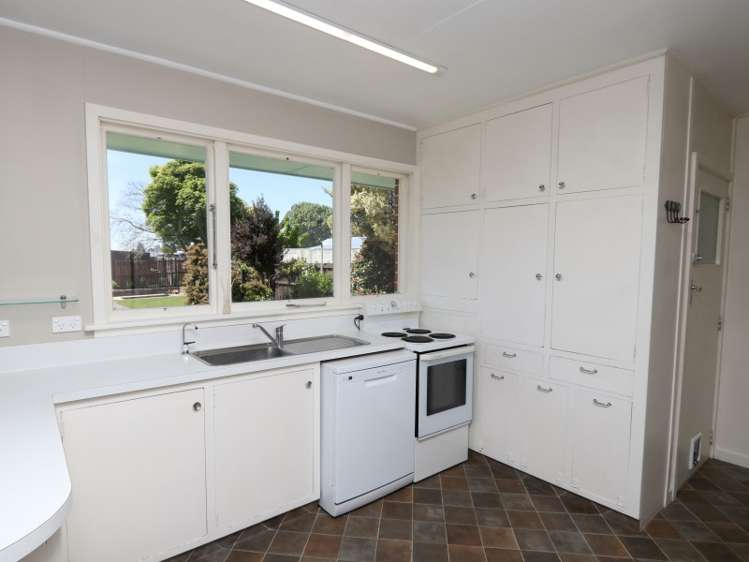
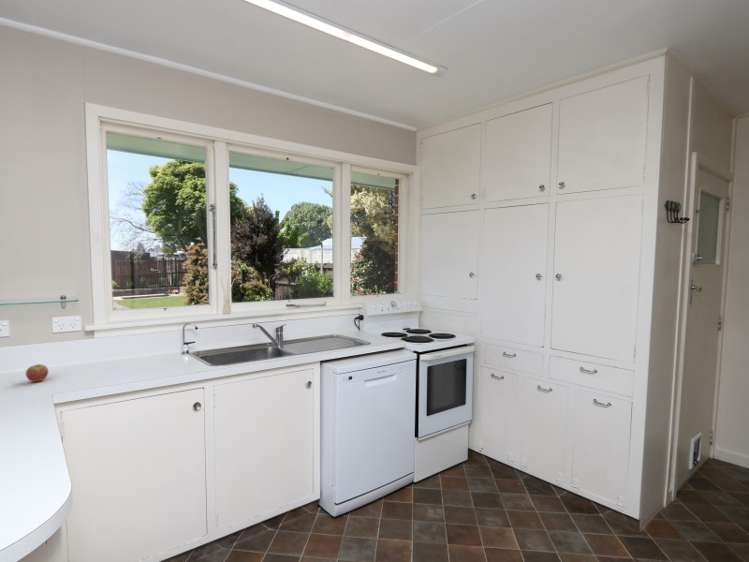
+ fruit [25,363,49,383]
